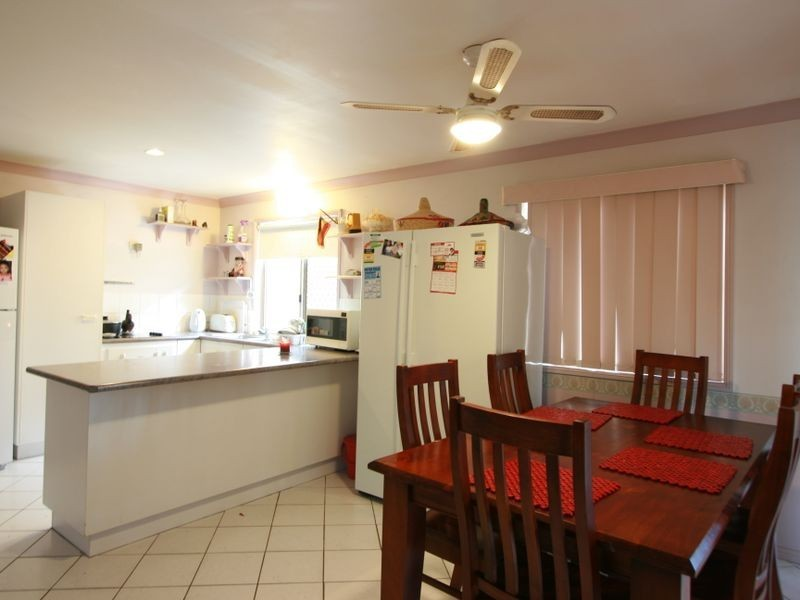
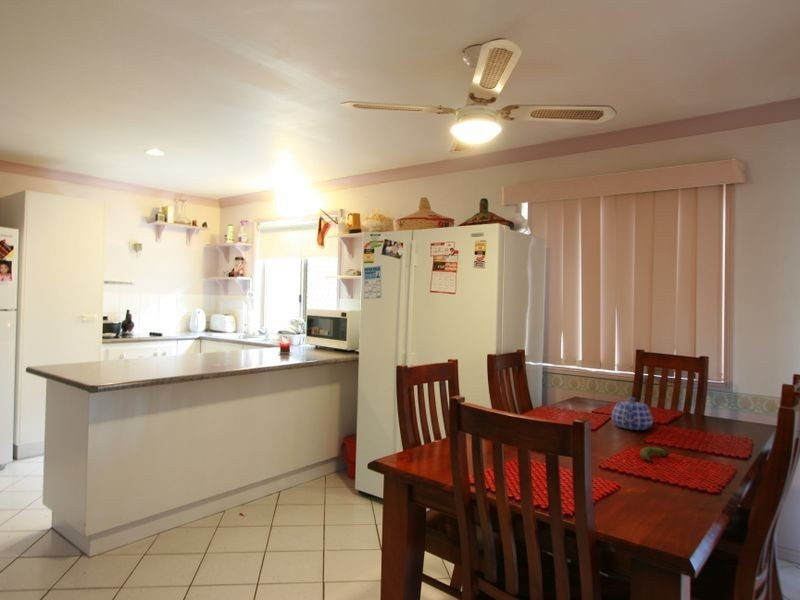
+ banana [639,446,670,464]
+ teapot [610,396,654,431]
